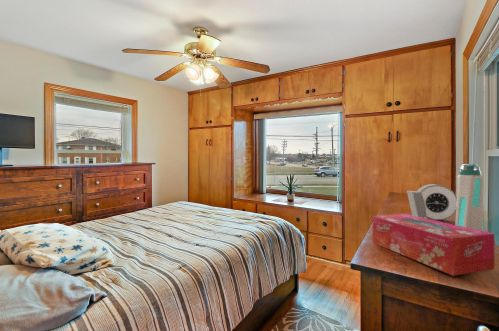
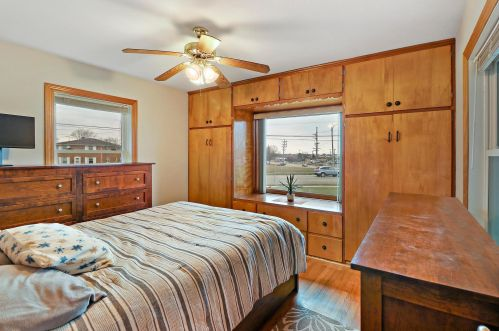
- tissue box [372,213,495,277]
- alarm clock [406,183,457,221]
- water bottle [454,163,487,232]
